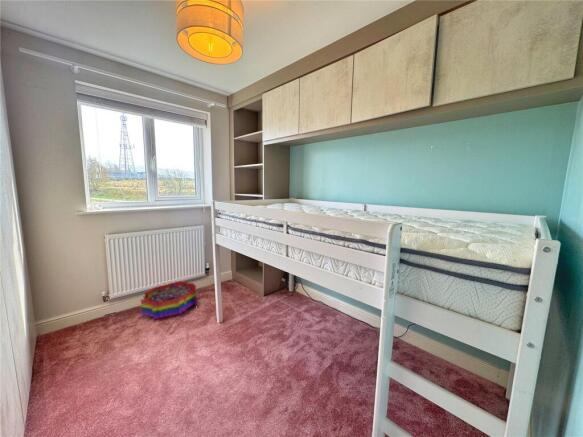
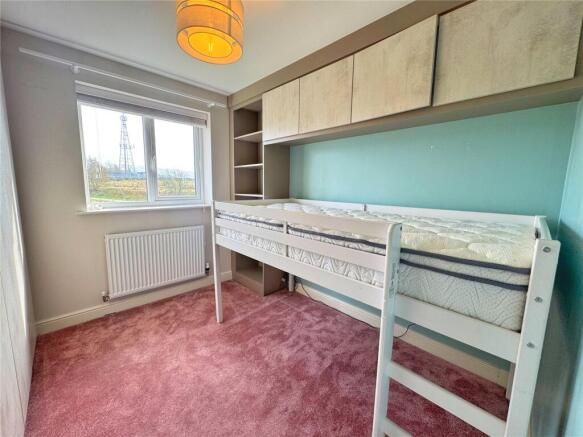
- storage bin [140,280,197,320]
